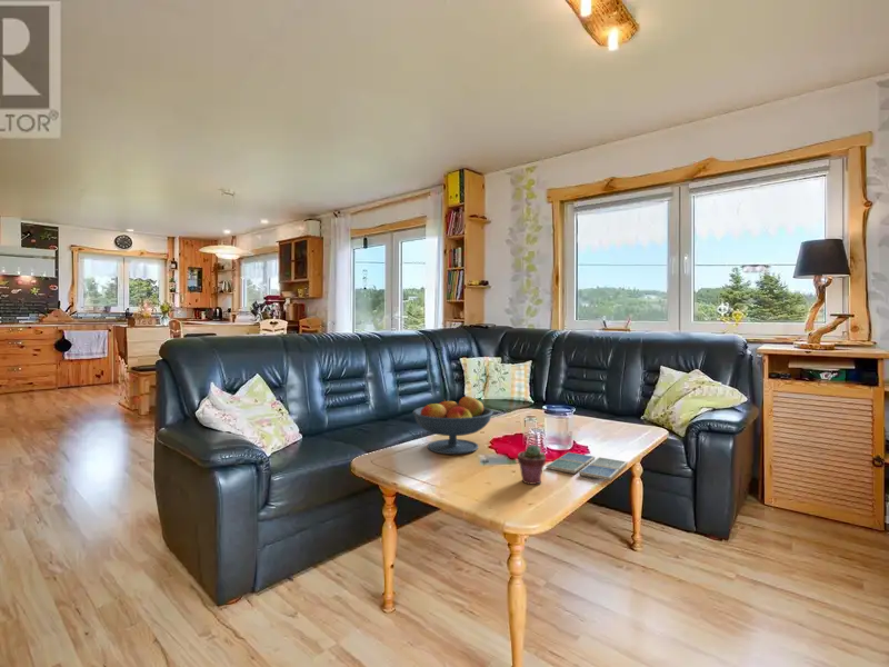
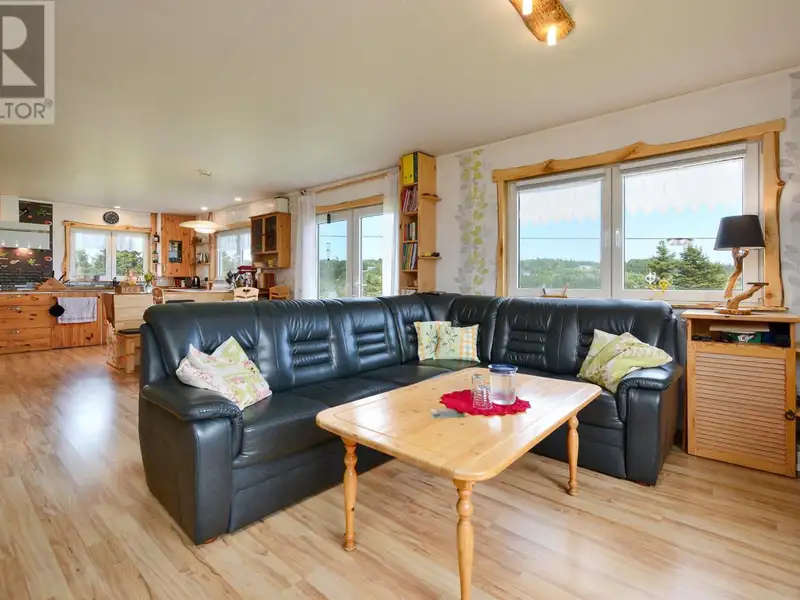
- drink coaster [546,451,629,481]
- fruit bowl [412,395,493,455]
- potted succulent [517,444,547,486]
